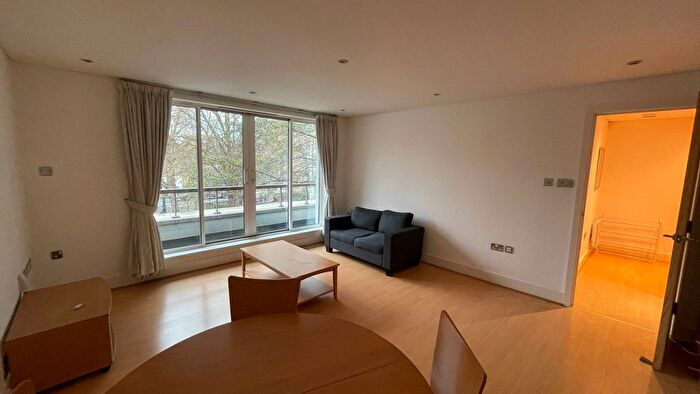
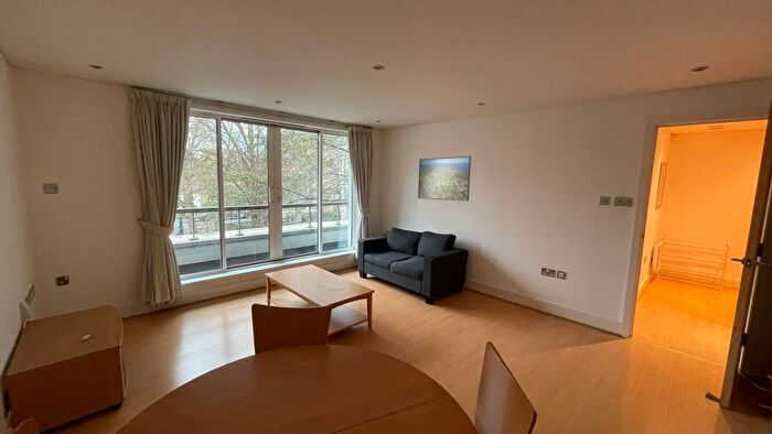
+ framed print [417,155,472,202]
